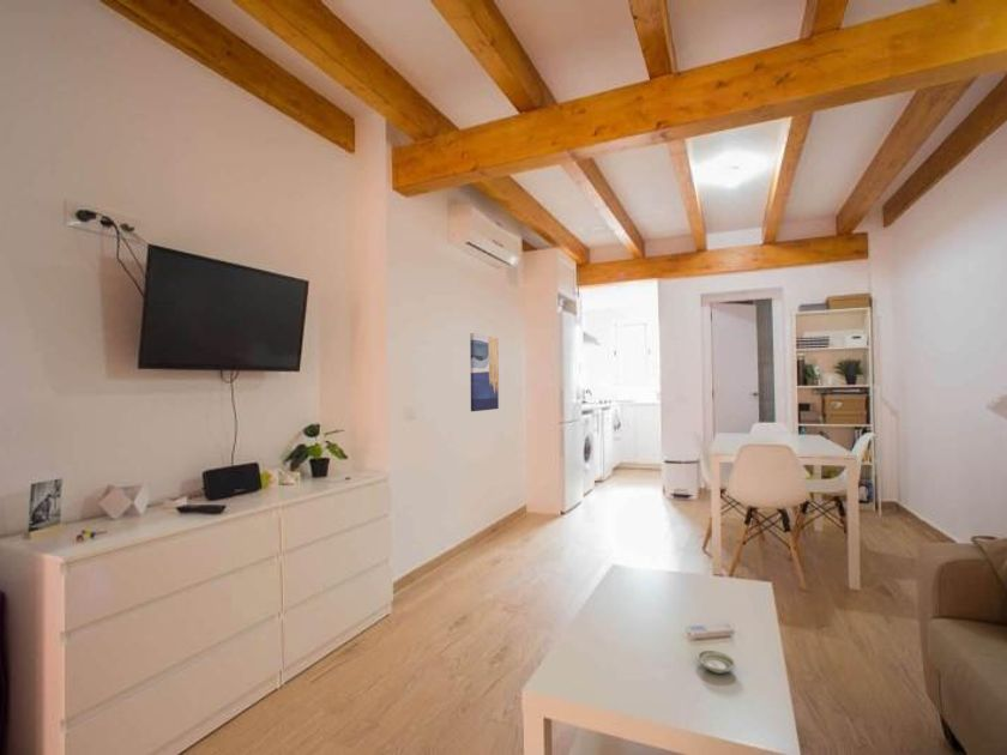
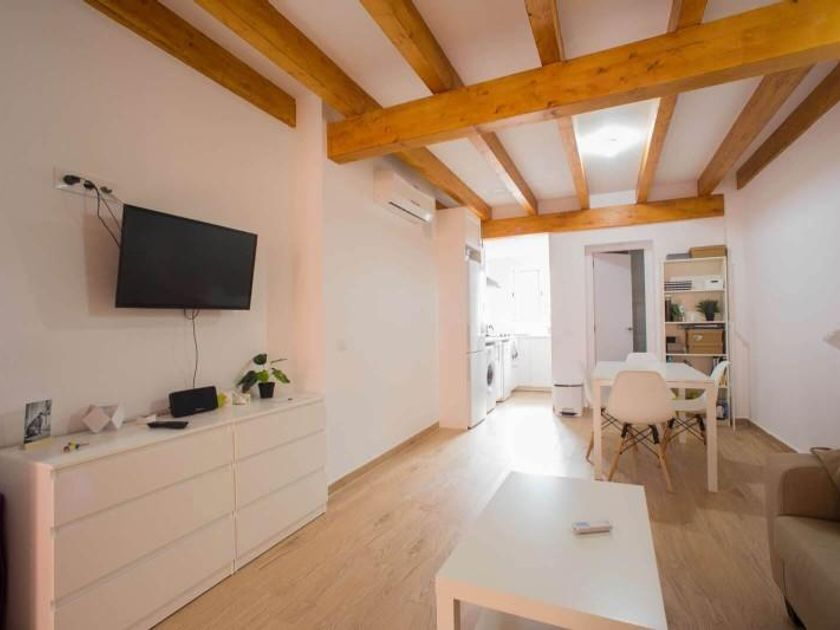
- wall art [469,332,500,412]
- saucer [695,648,737,675]
